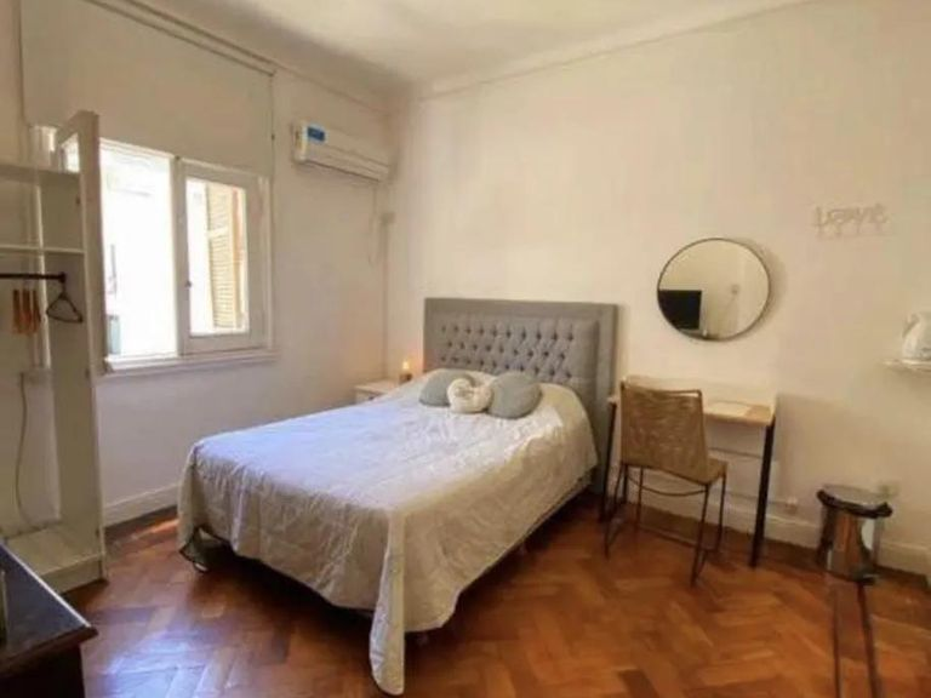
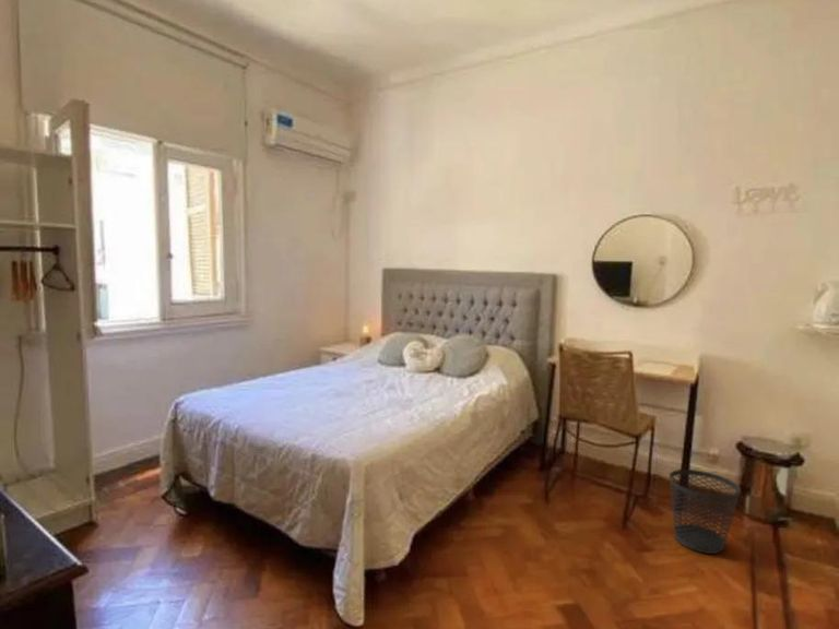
+ wastebasket [669,468,742,555]
